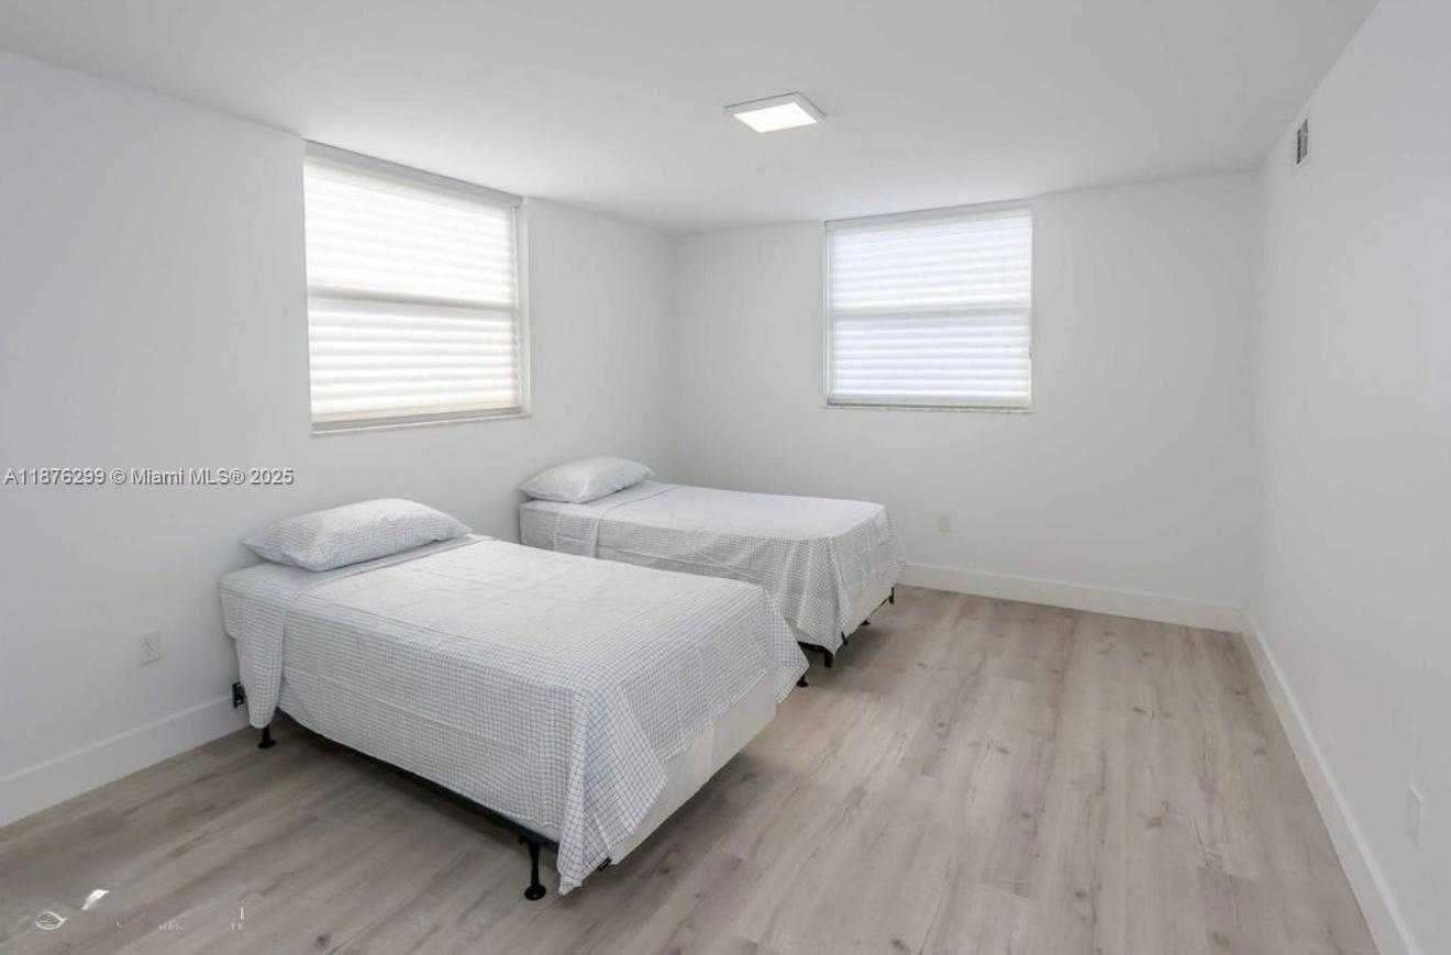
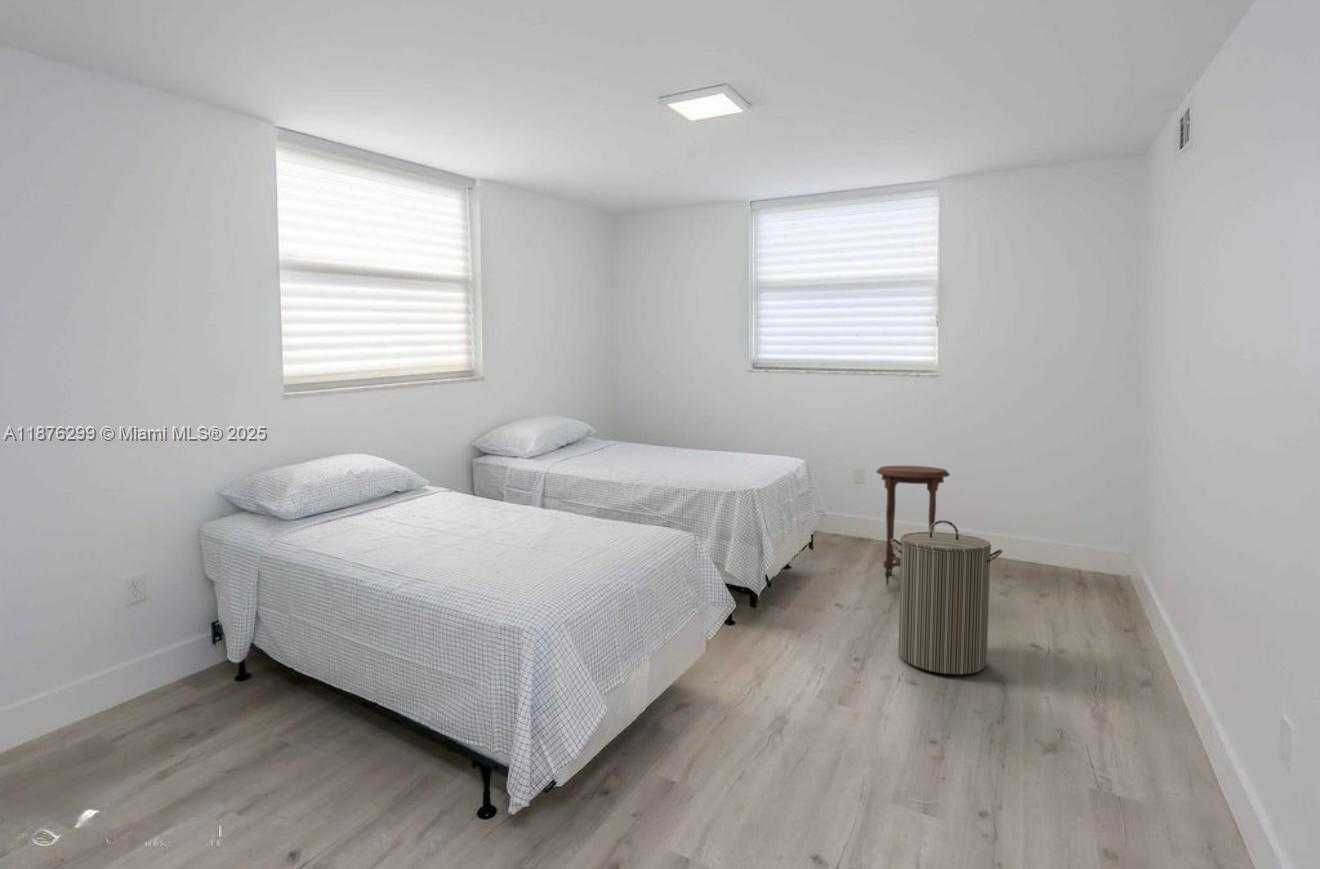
+ laundry hamper [891,519,1003,675]
+ side table [875,465,951,587]
